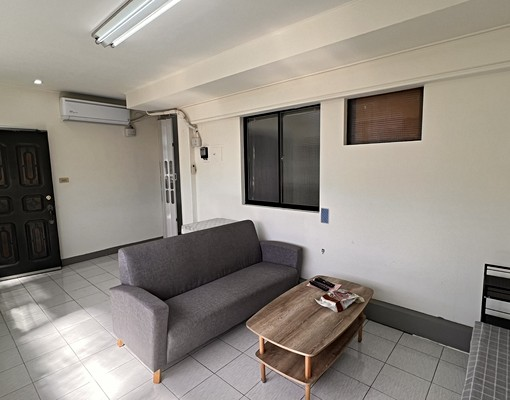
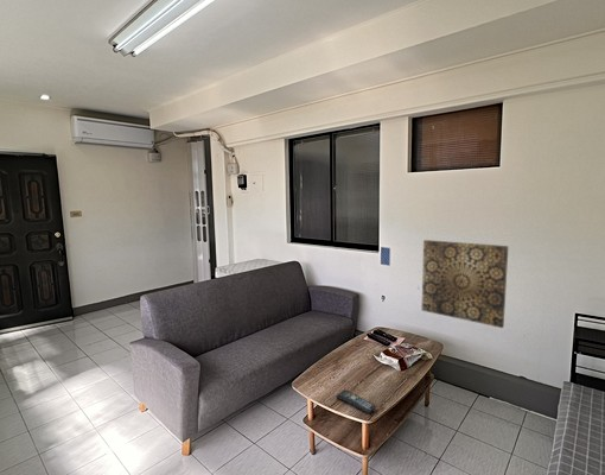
+ remote control [335,388,377,414]
+ wall art [421,239,510,329]
